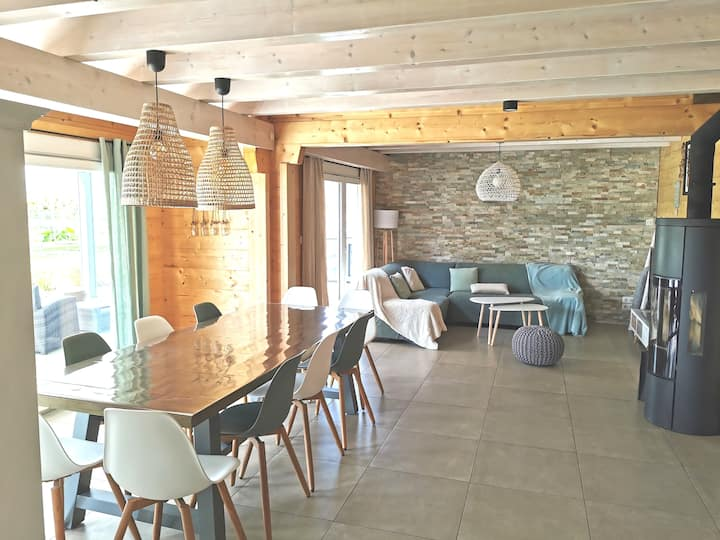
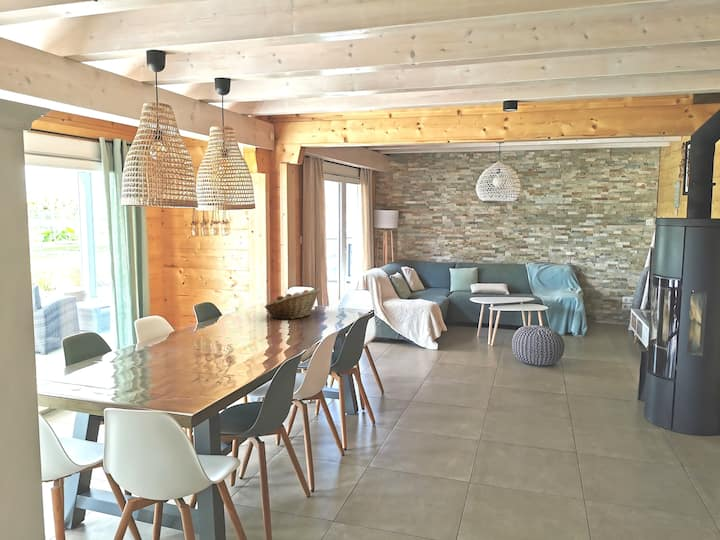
+ fruit basket [264,287,321,320]
